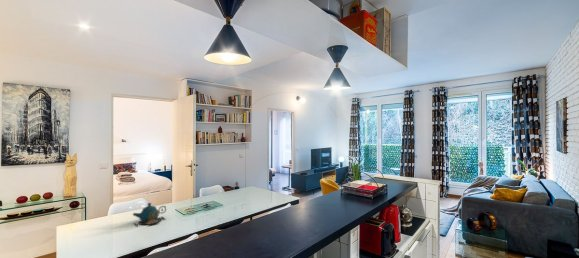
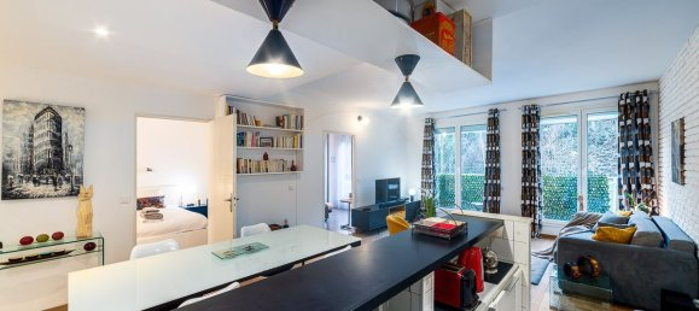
- teapot [132,202,167,228]
